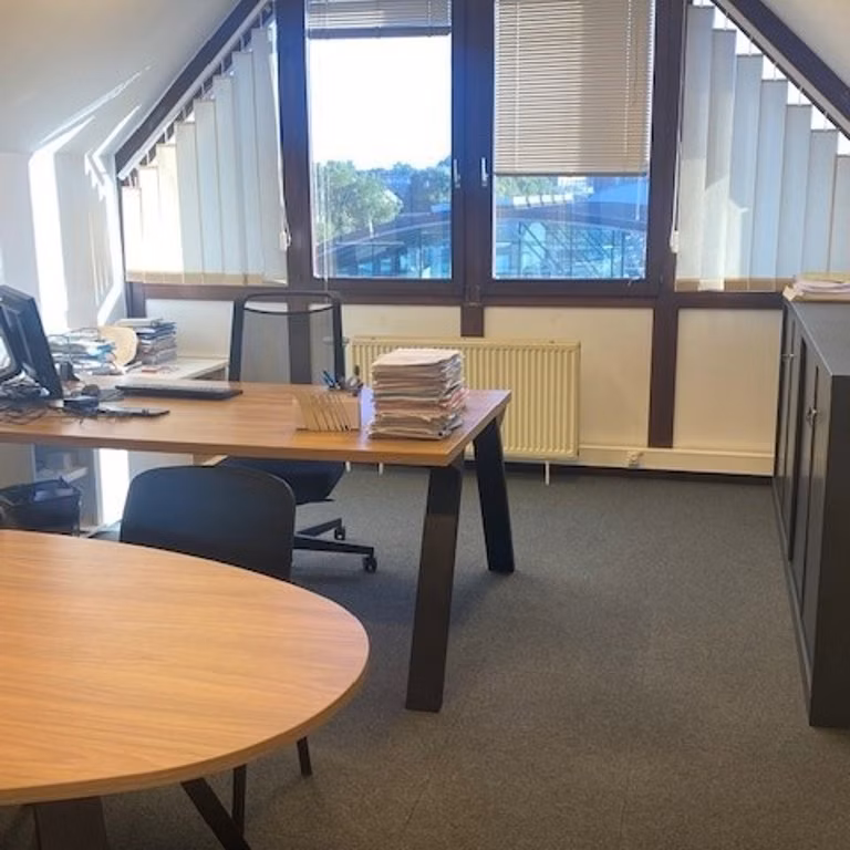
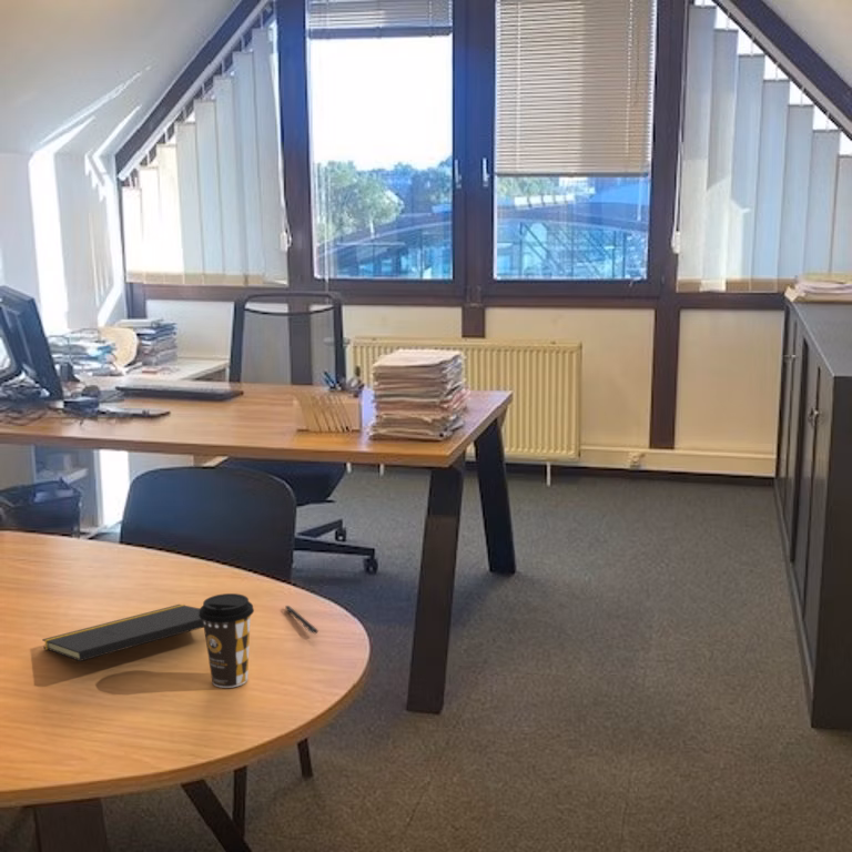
+ coffee cup [199,592,255,689]
+ notepad [41,604,204,662]
+ pen [284,605,320,635]
